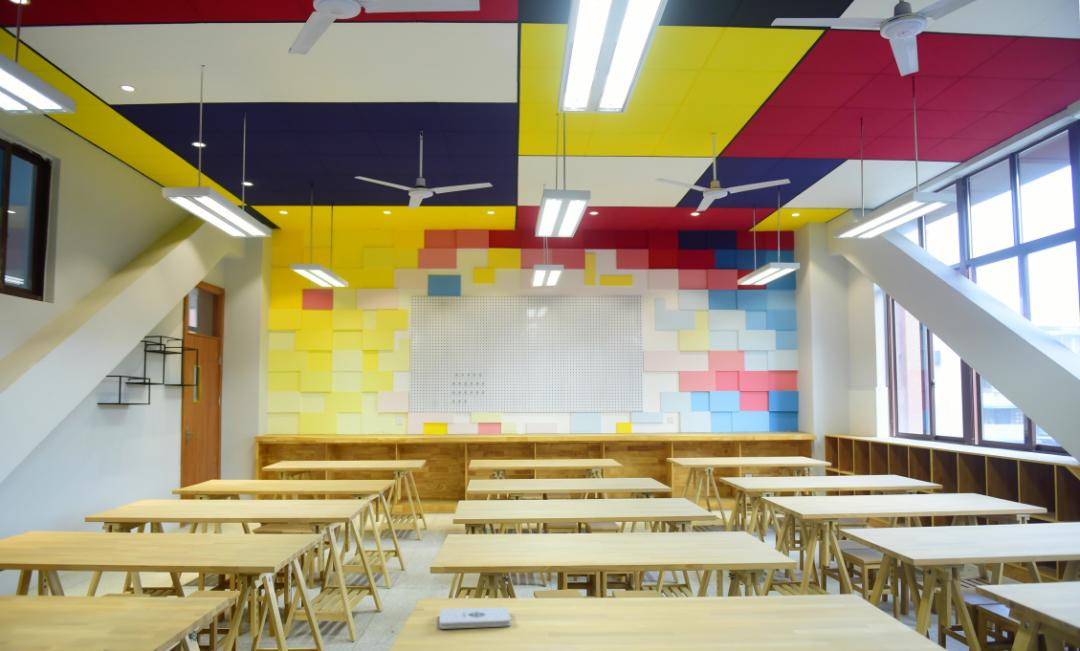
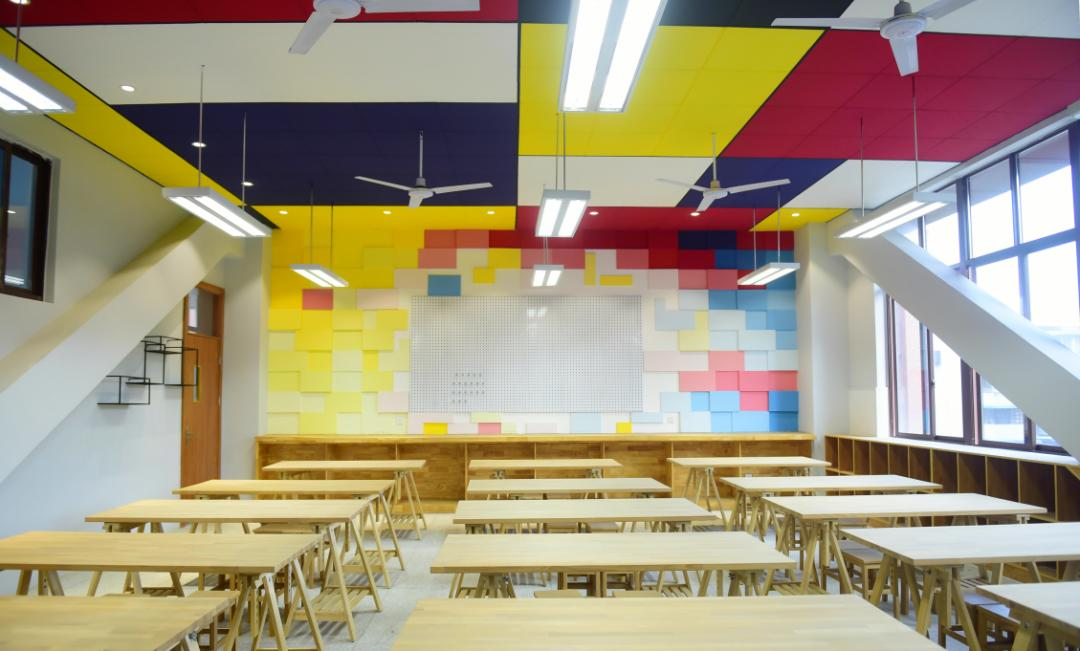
- notepad [438,606,512,630]
